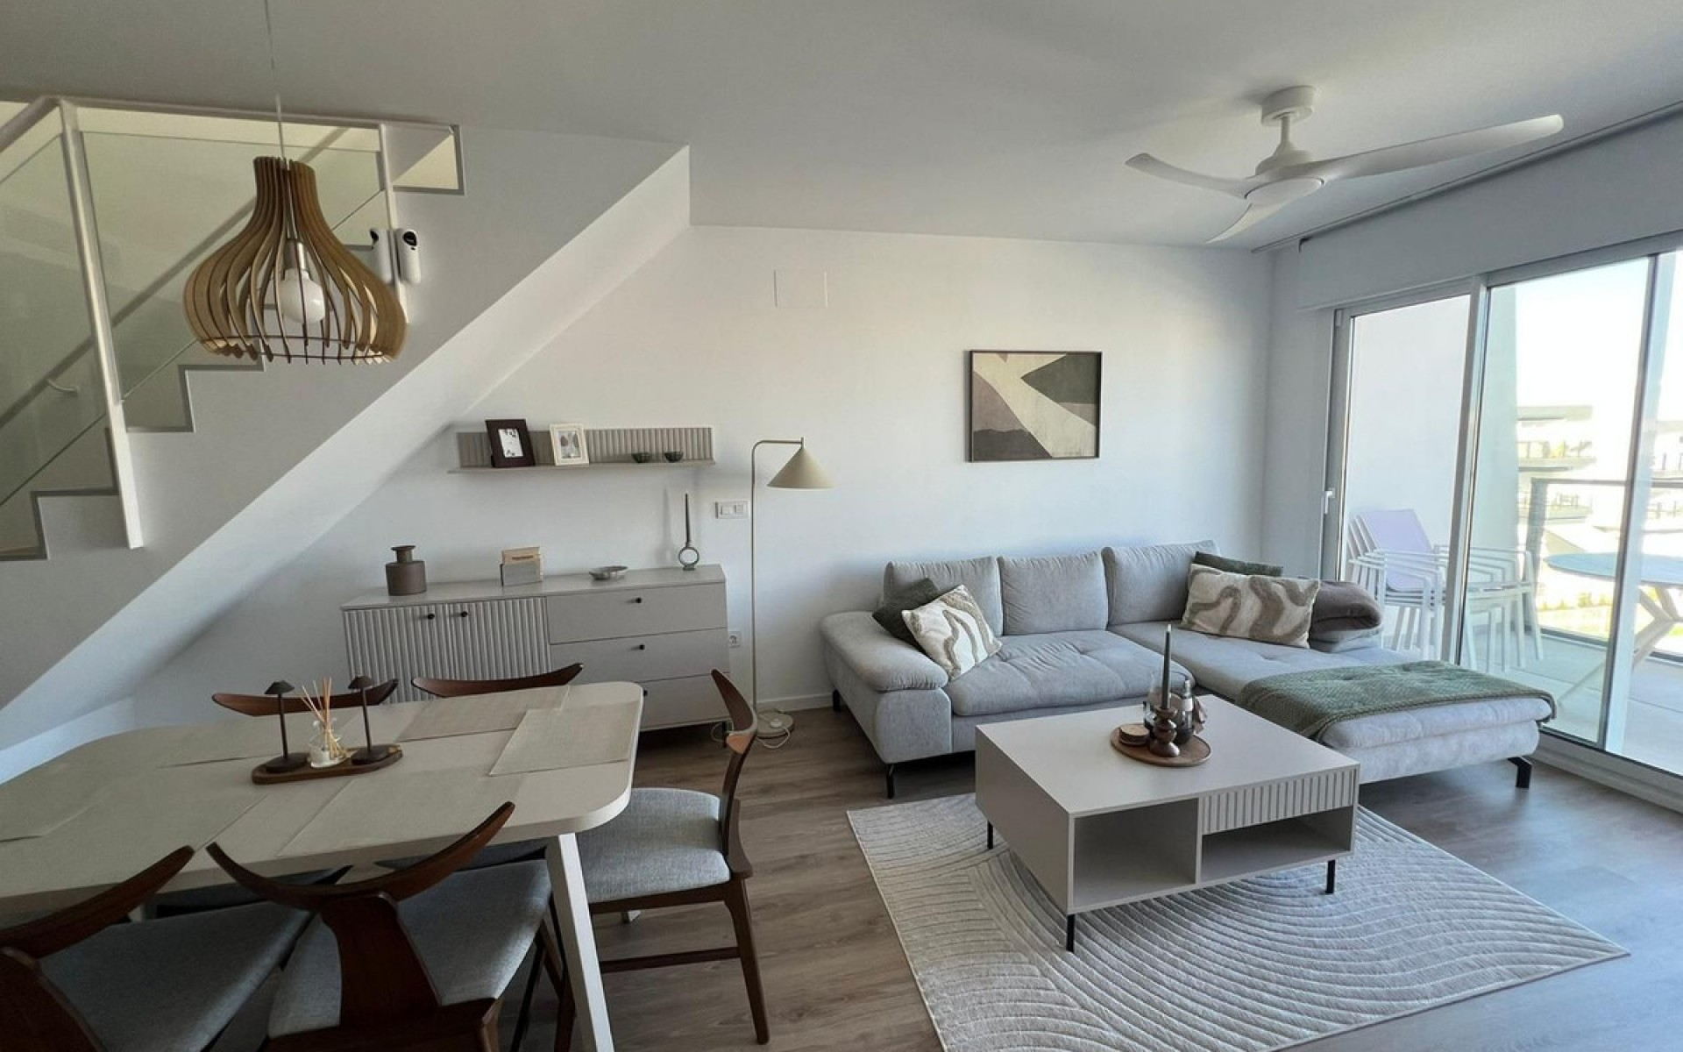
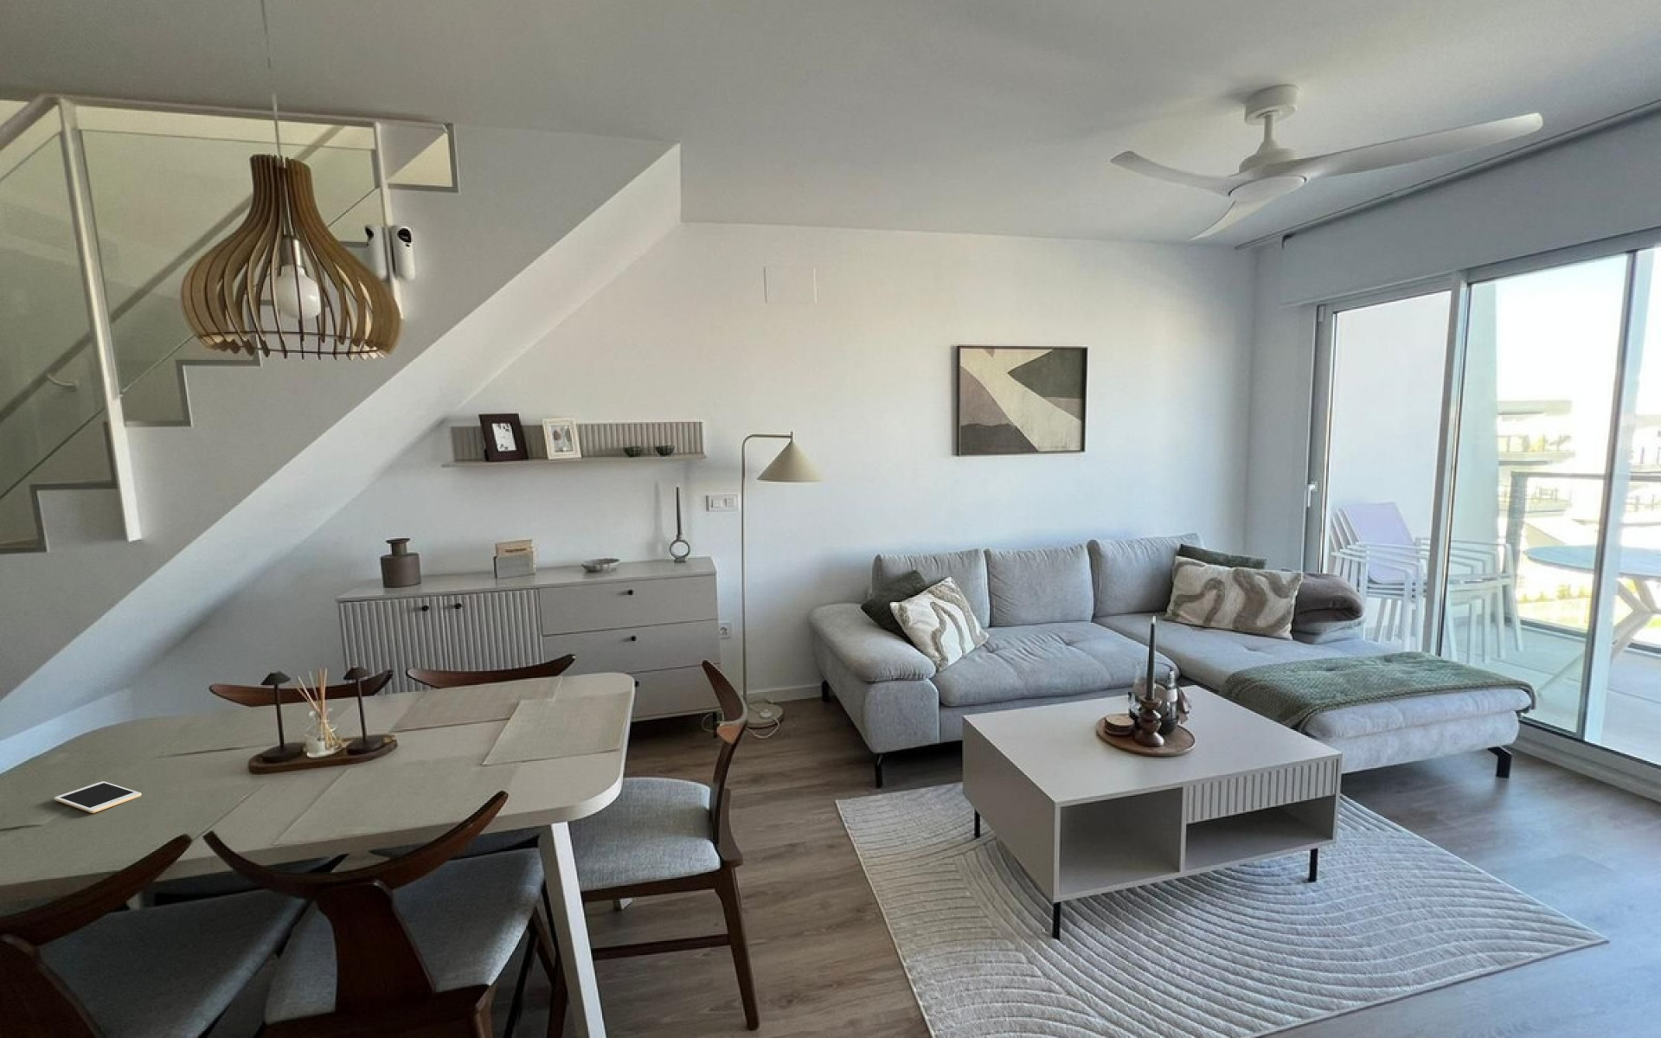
+ cell phone [54,780,142,814]
